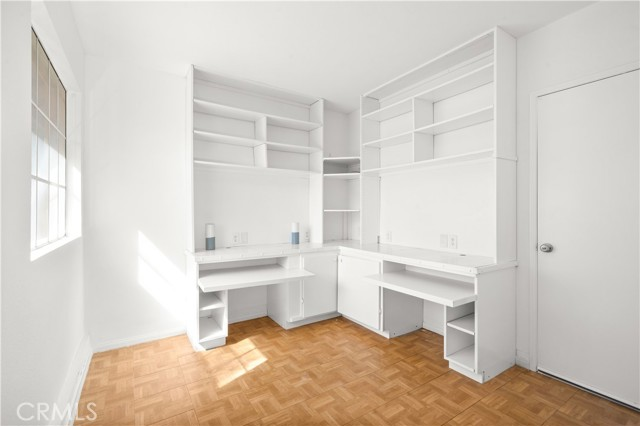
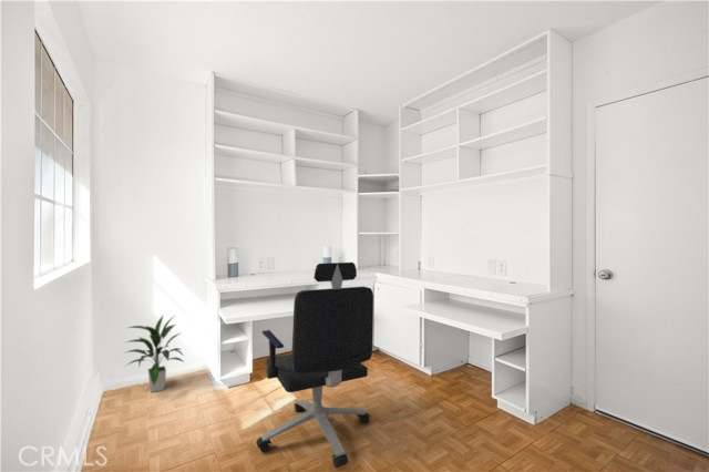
+ office chair [255,261,374,469]
+ indoor plant [125,315,186,393]
